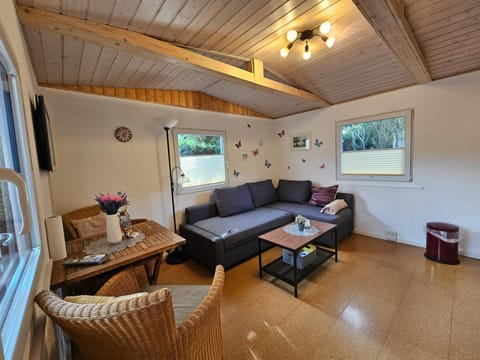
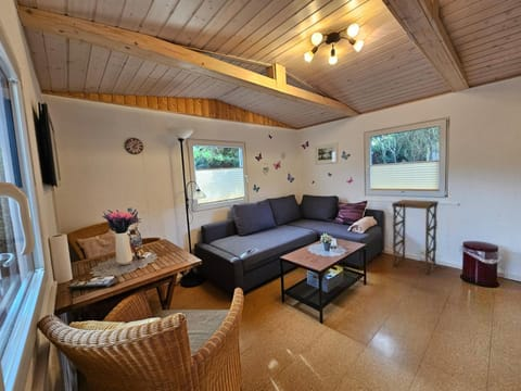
+ pedestal table [391,199,440,275]
